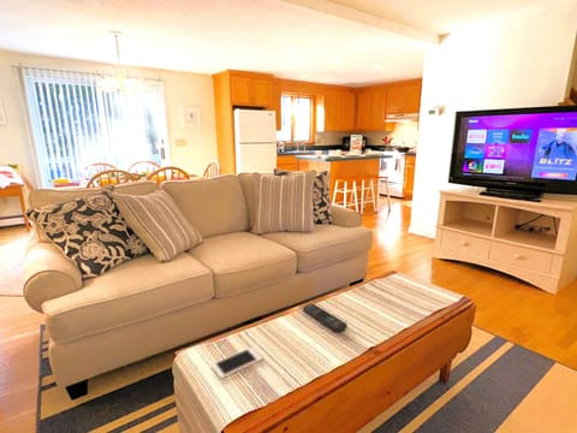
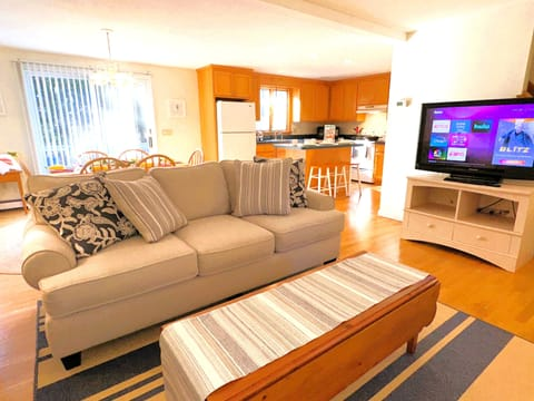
- remote control [302,303,349,333]
- cell phone [210,346,263,380]
